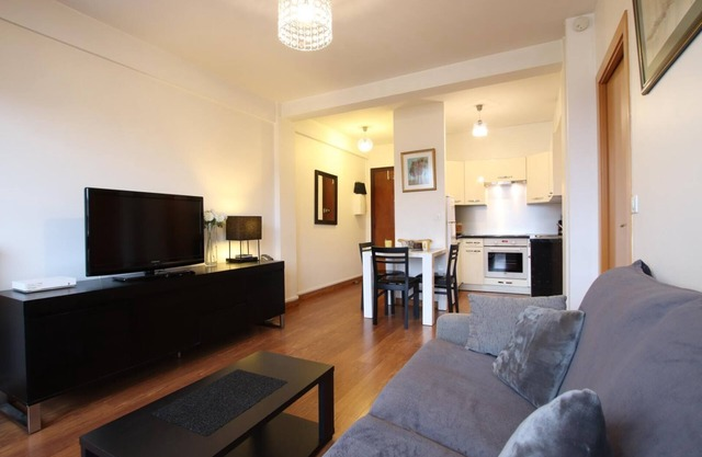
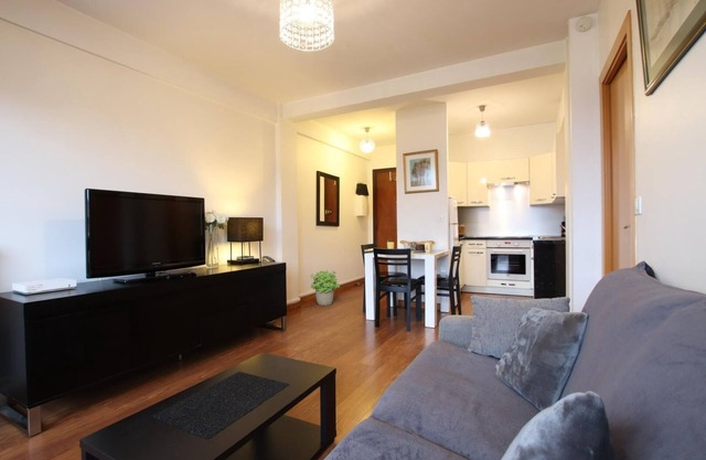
+ potted plant [309,269,341,307]
